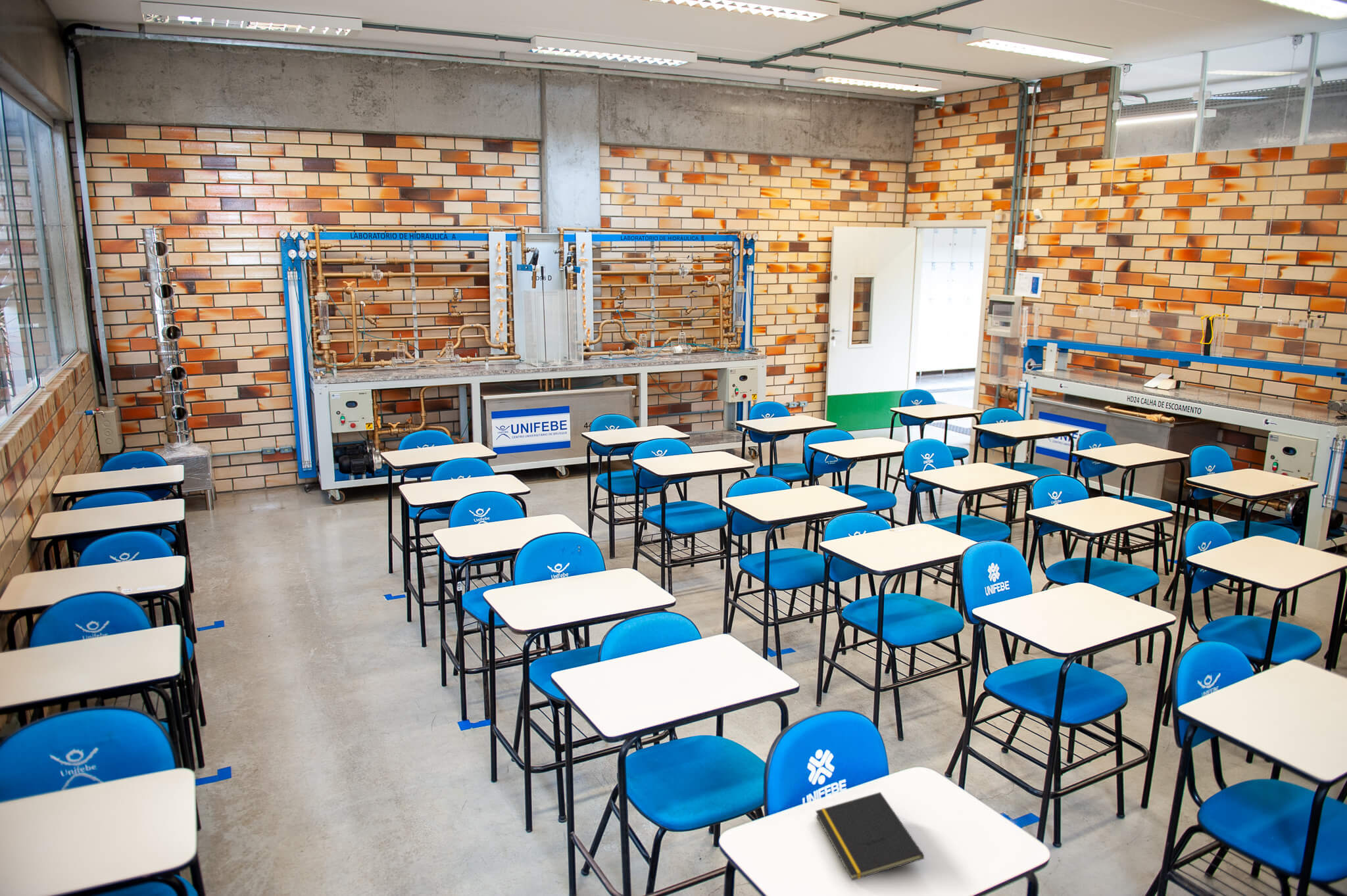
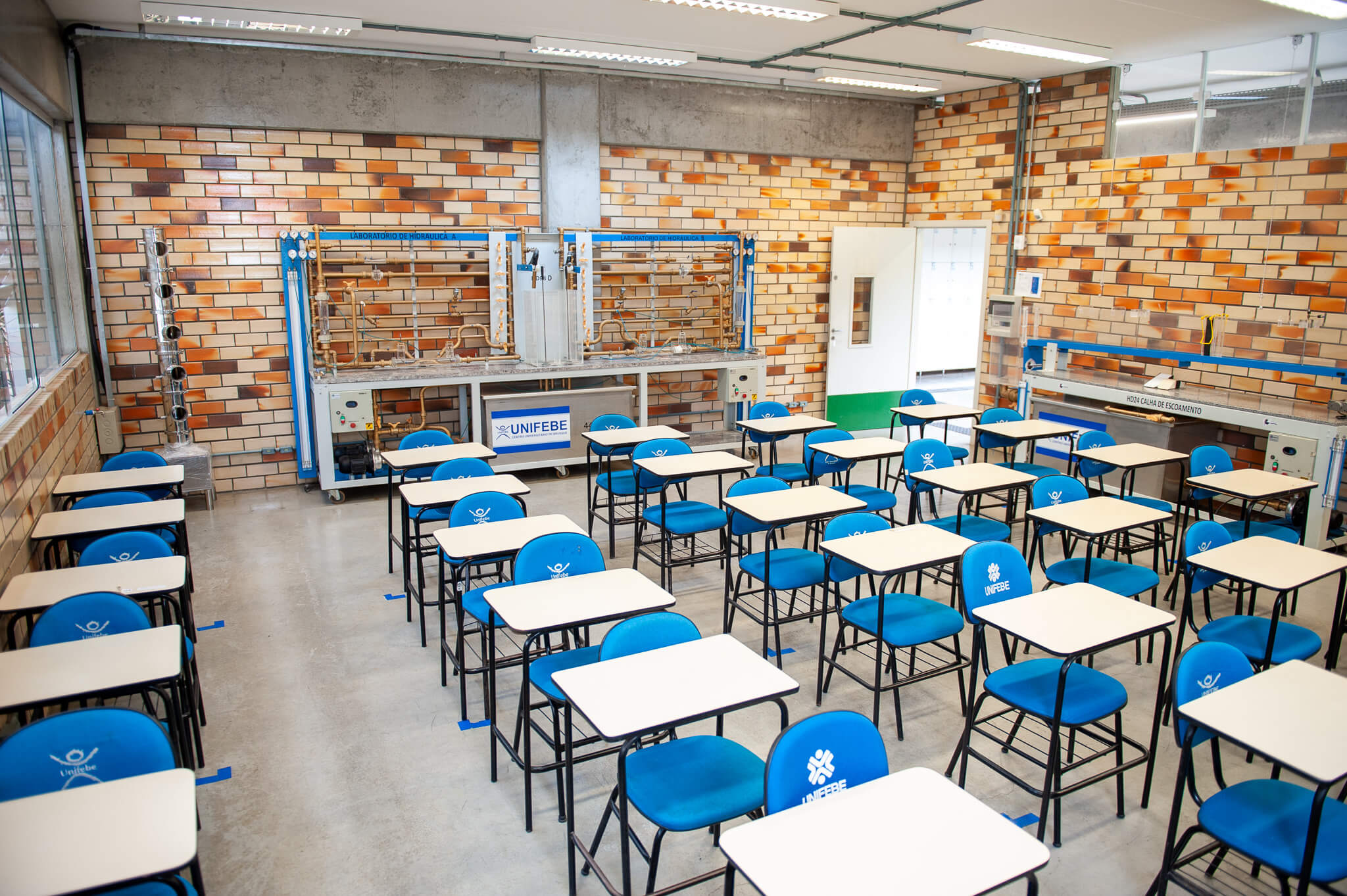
- notepad [815,791,925,881]
